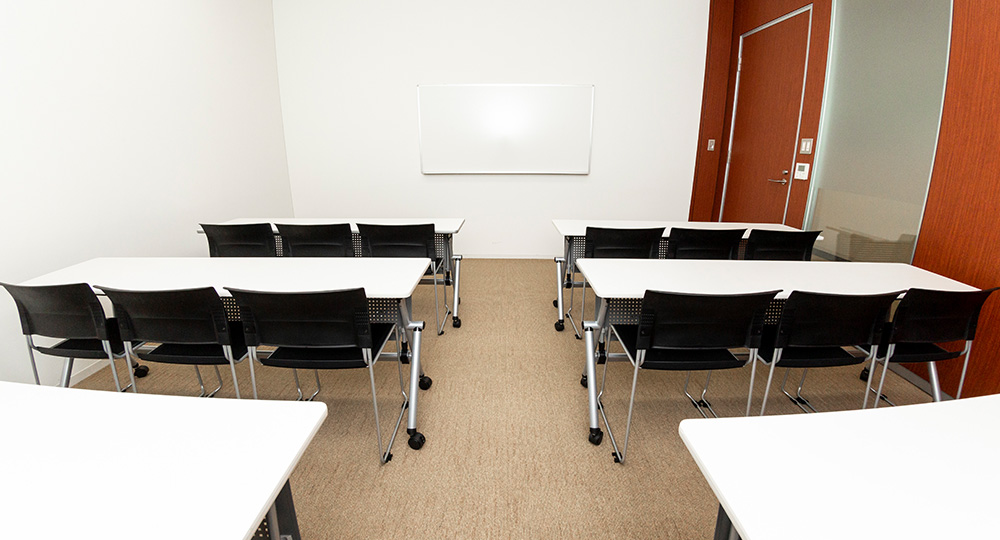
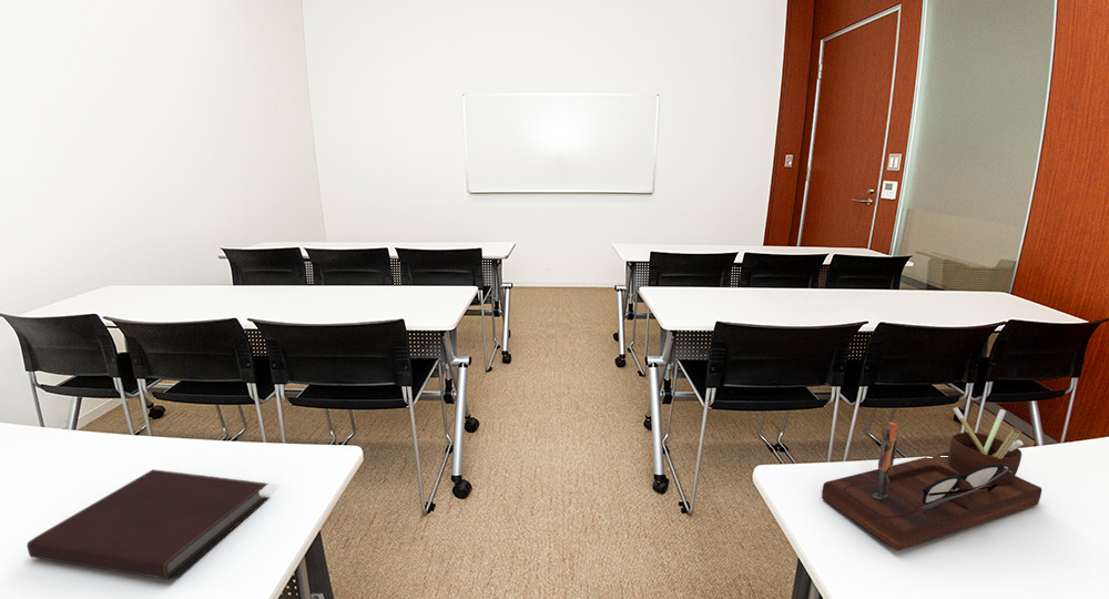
+ desk organizer [821,406,1042,551]
+ notebook [27,468,271,580]
